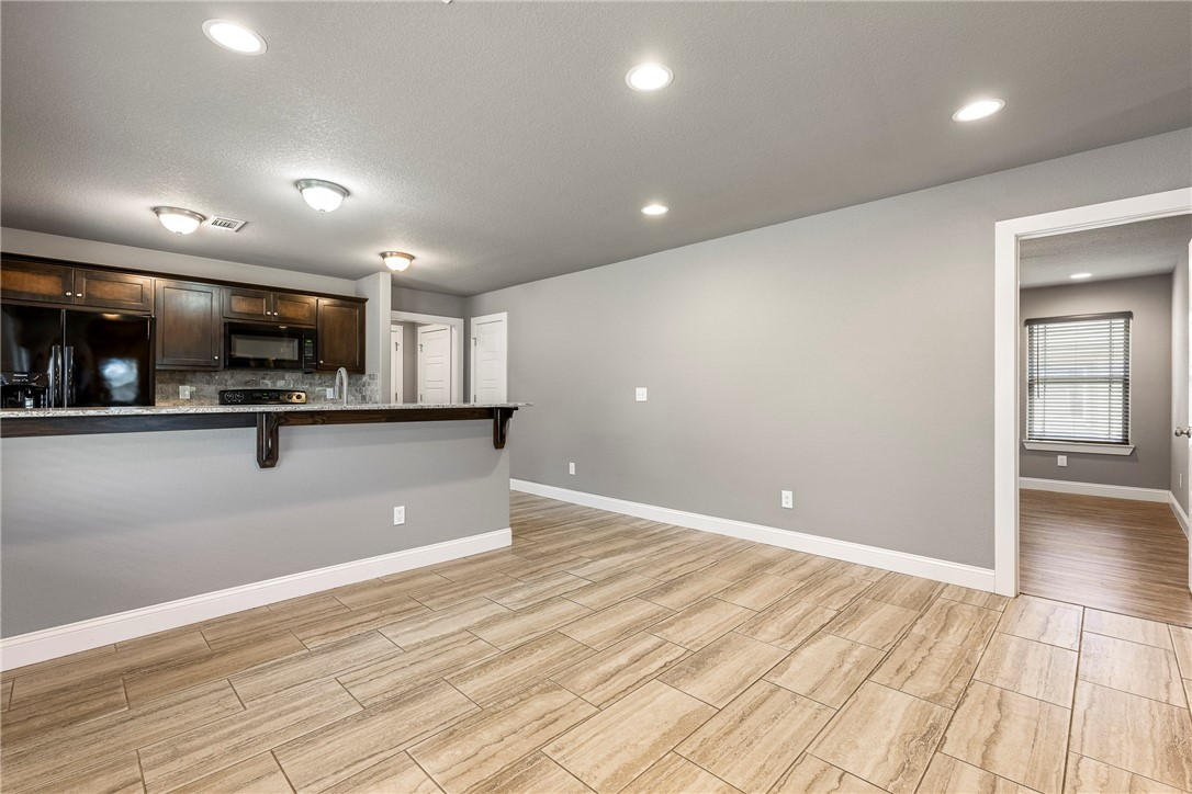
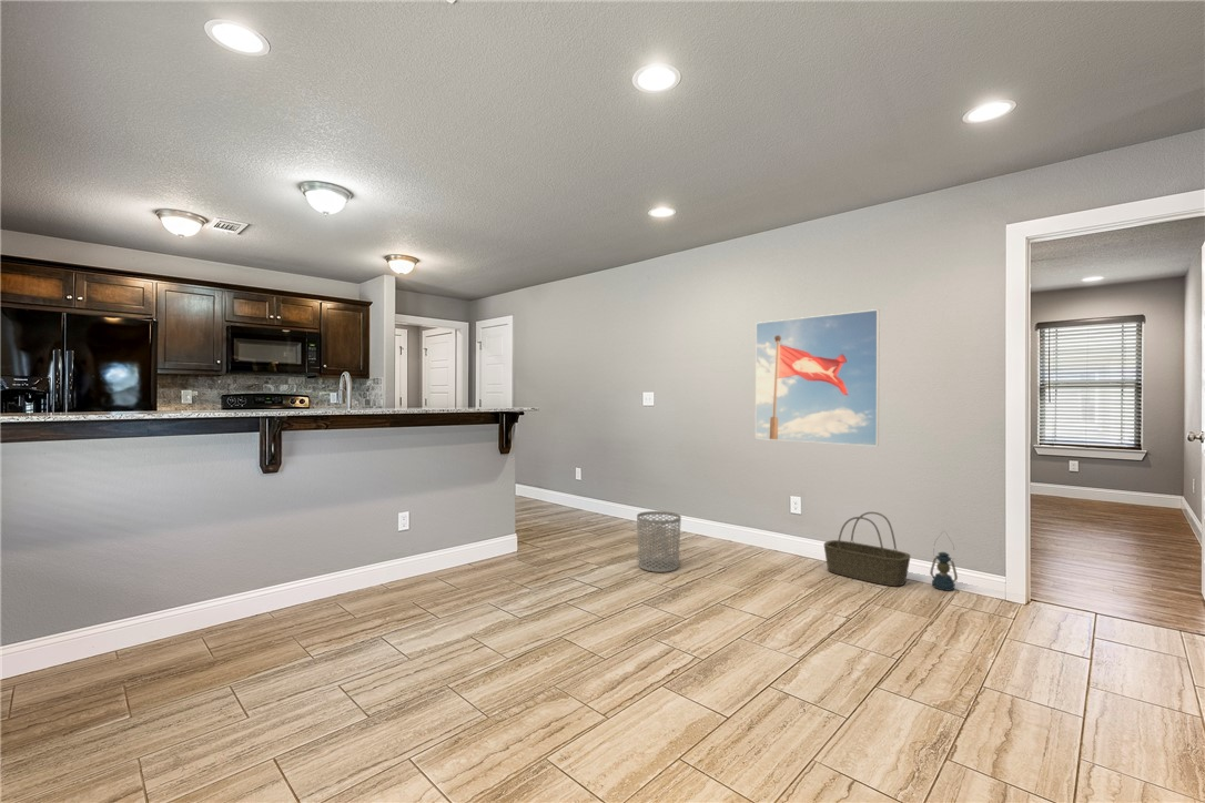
+ waste bin [636,510,682,573]
+ basket [823,511,912,588]
+ lantern [929,529,959,592]
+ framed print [755,308,881,447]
